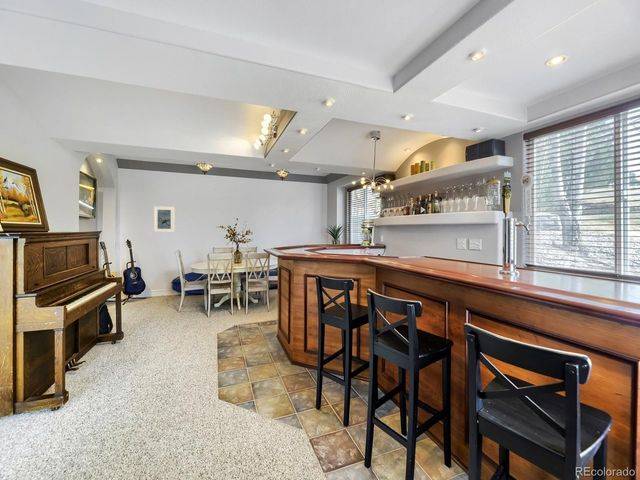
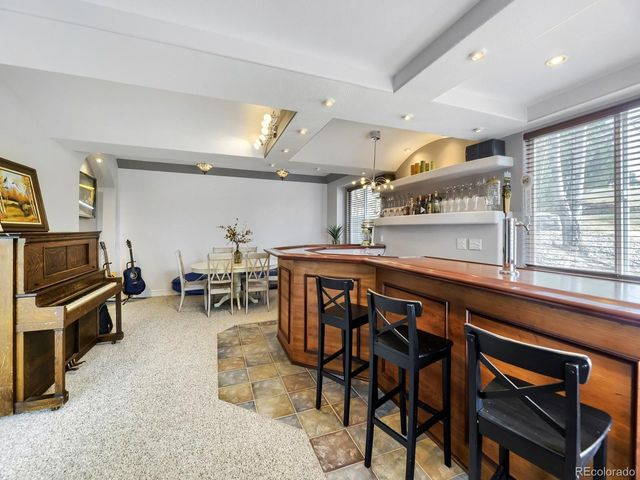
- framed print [153,205,175,233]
